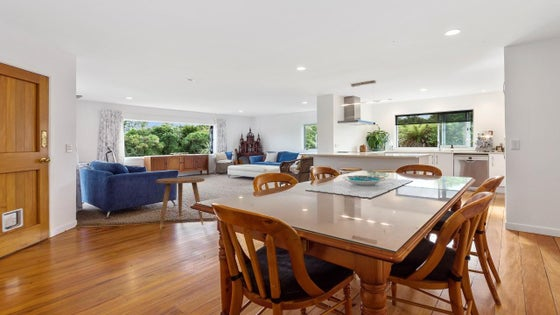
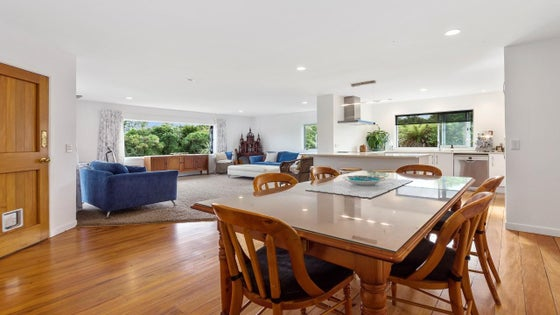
- side table [156,177,206,230]
